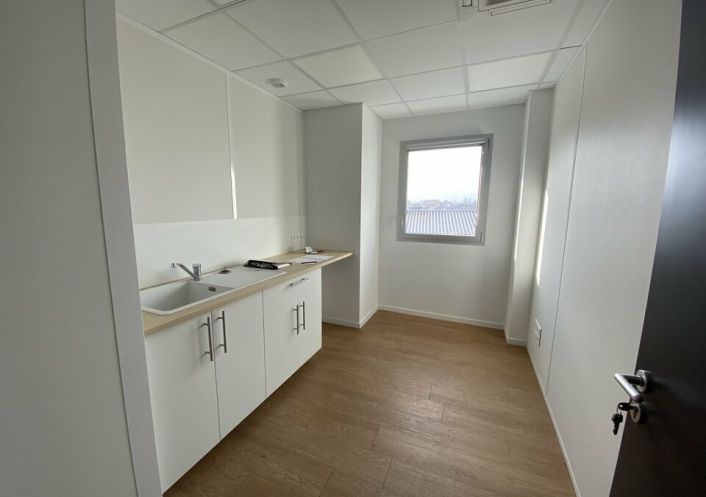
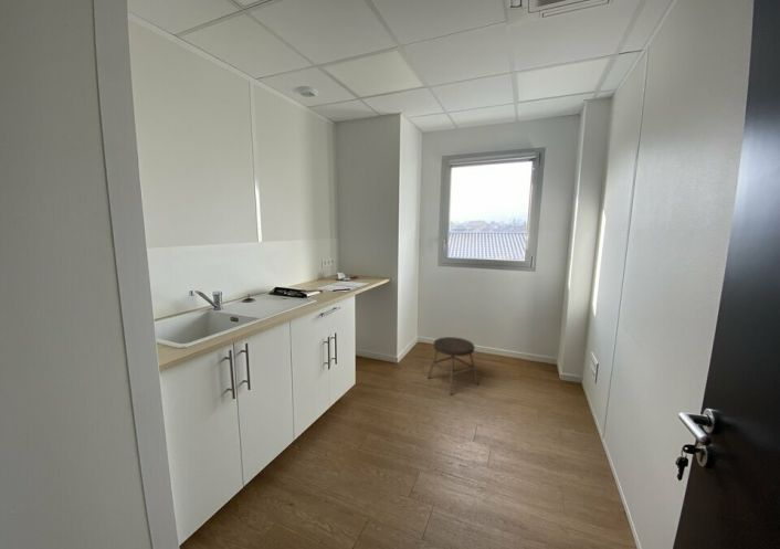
+ stool [426,336,479,395]
